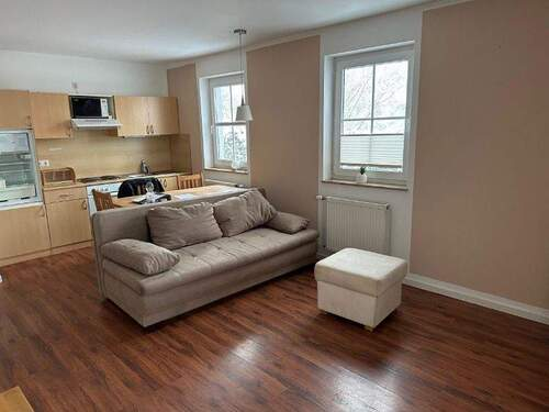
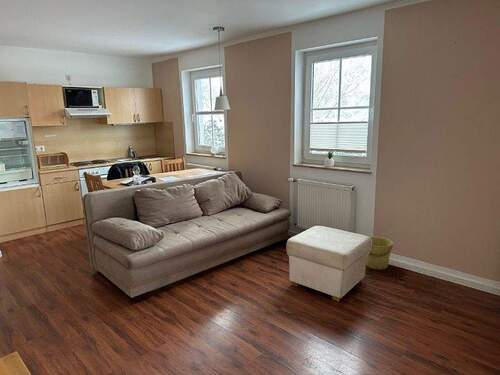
+ bucket [365,236,394,271]
